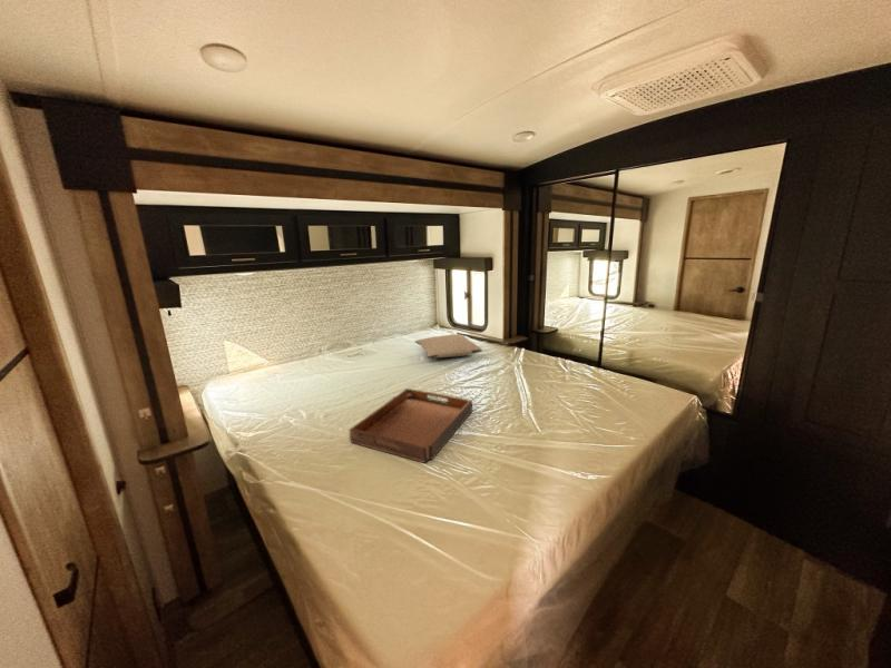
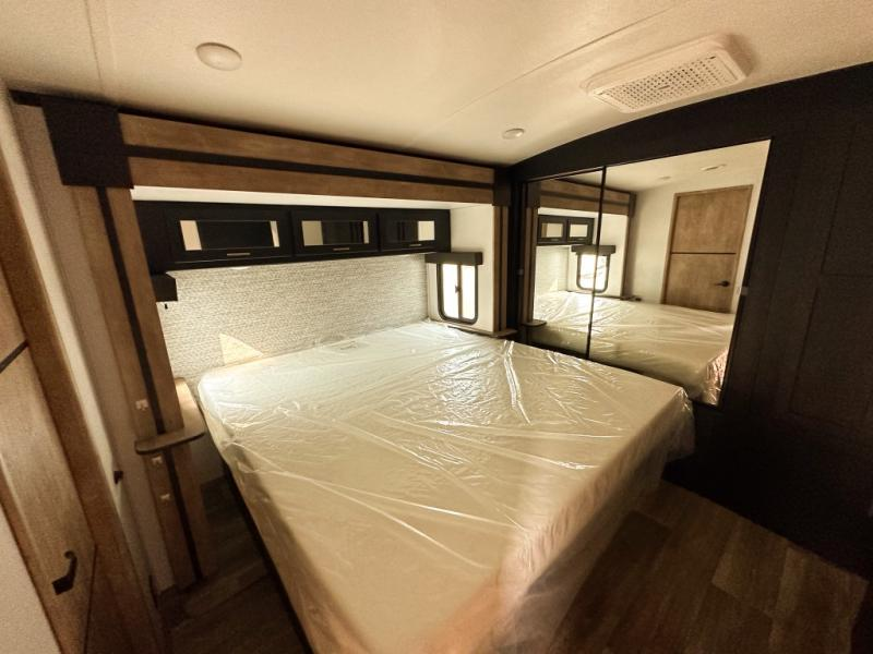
- serving tray [349,387,473,464]
- pillow [413,333,483,358]
